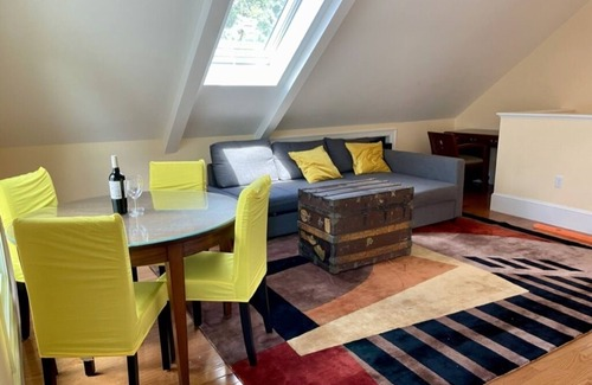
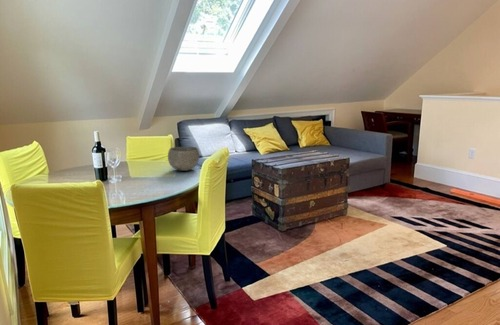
+ bowl [167,146,200,172]
